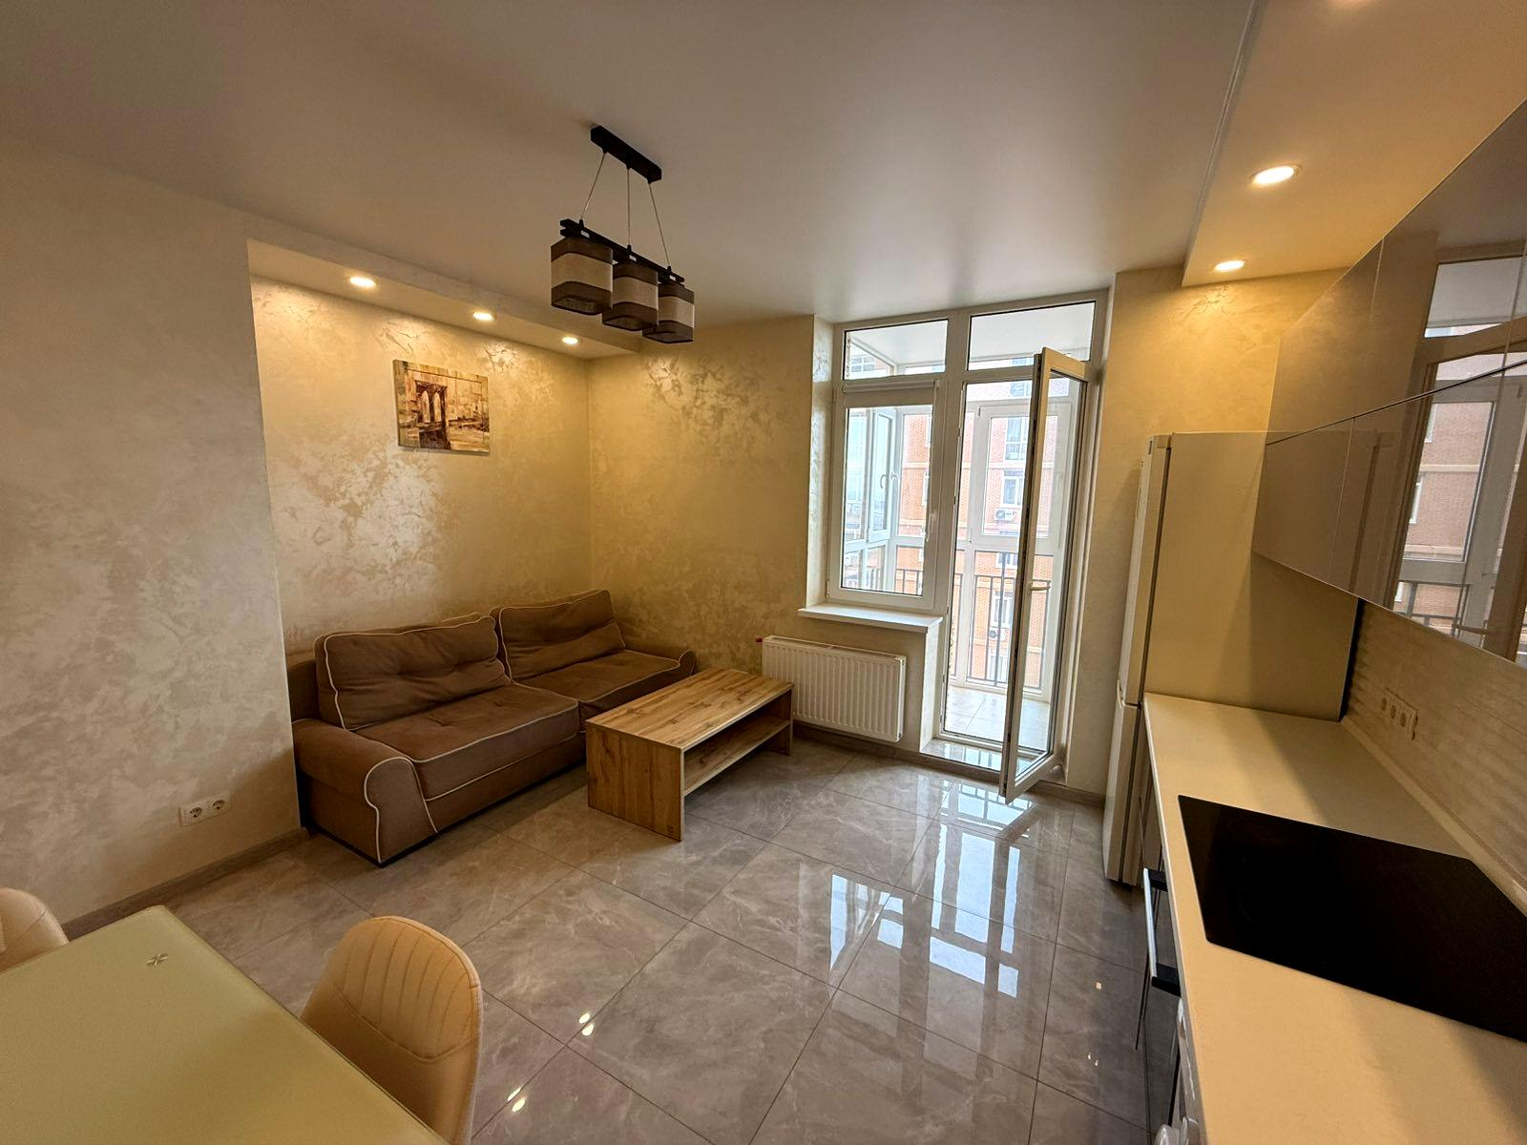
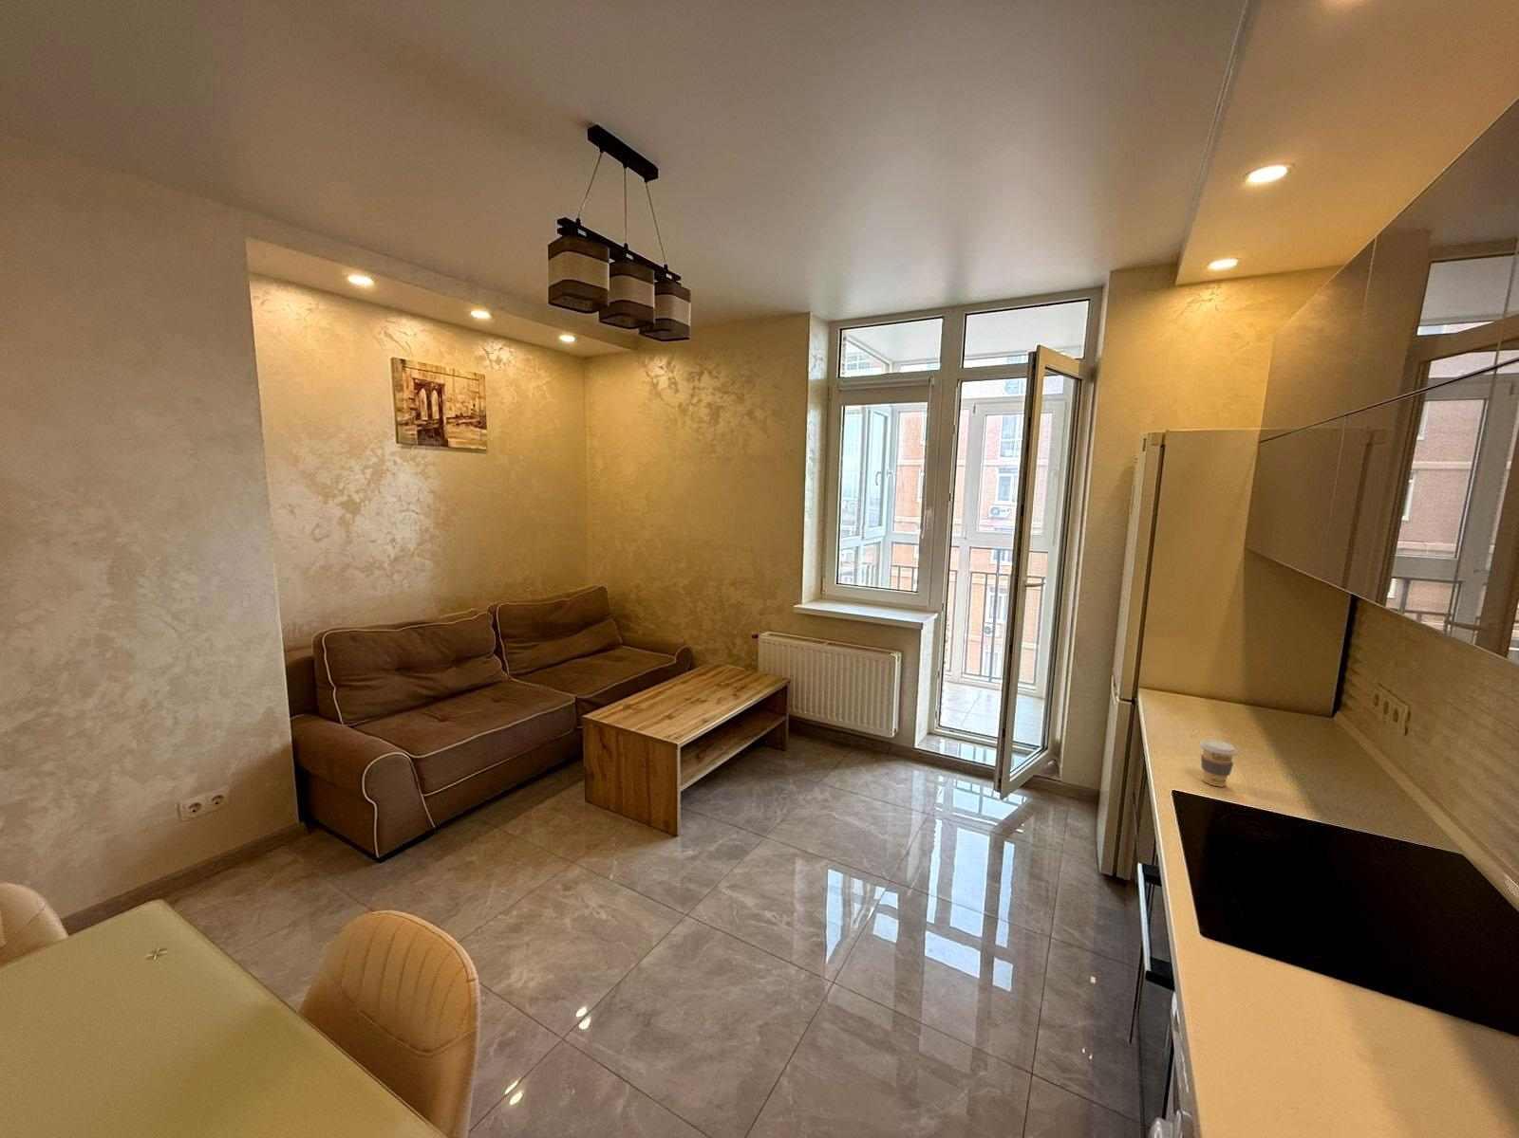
+ coffee cup [1200,739,1238,788]
